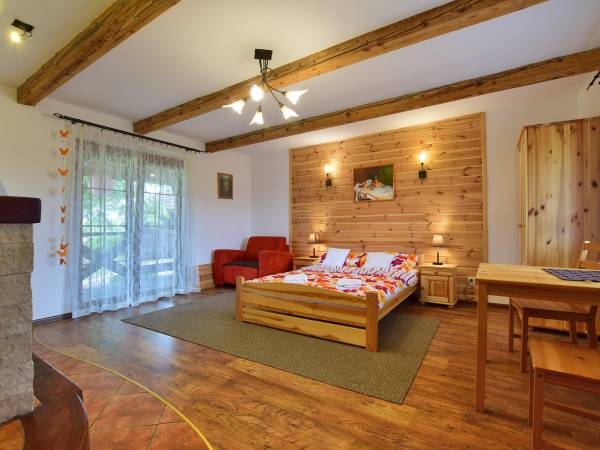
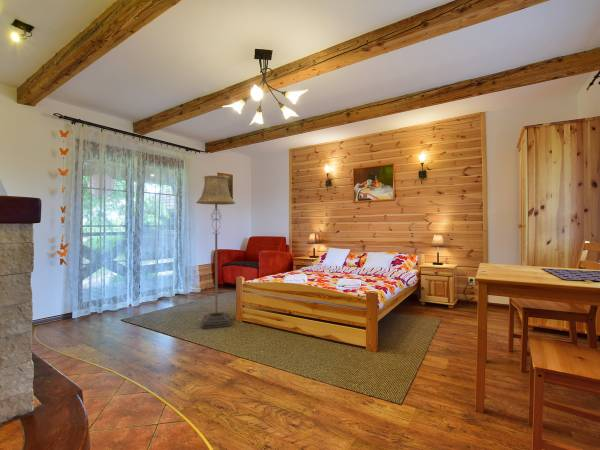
+ floor lamp [195,175,236,329]
